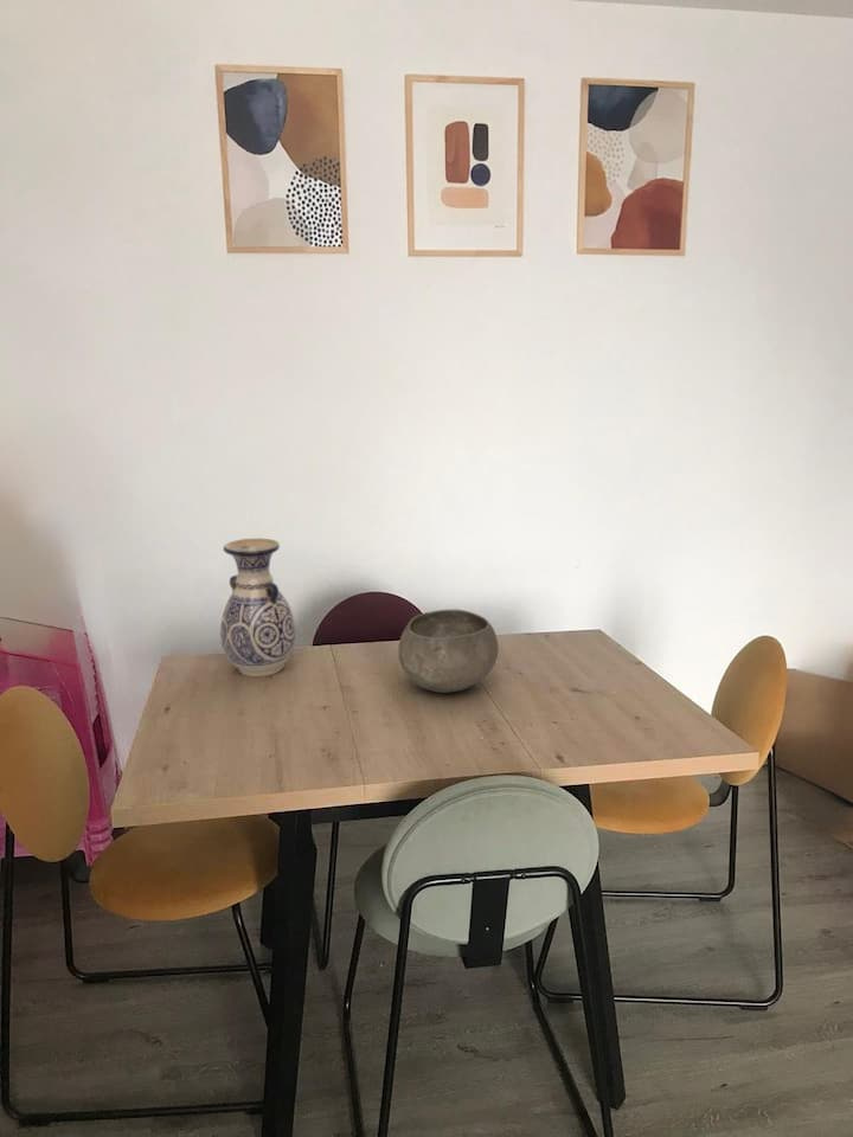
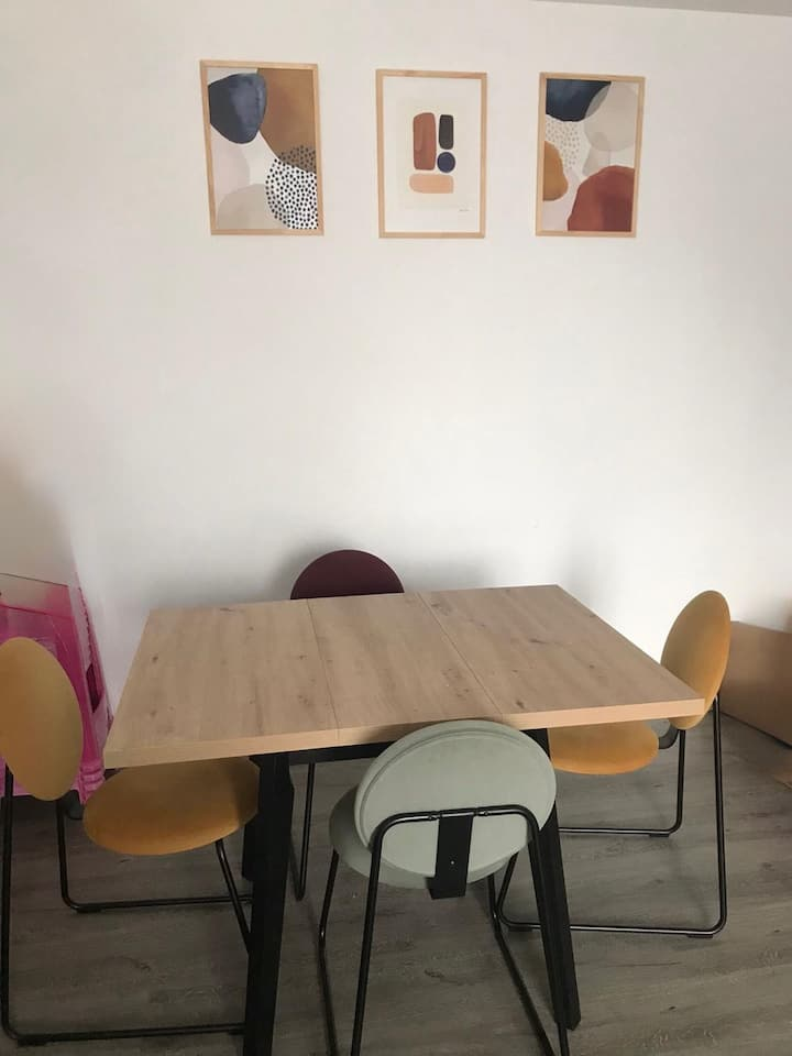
- bowl [397,608,500,694]
- vase [219,538,297,677]
